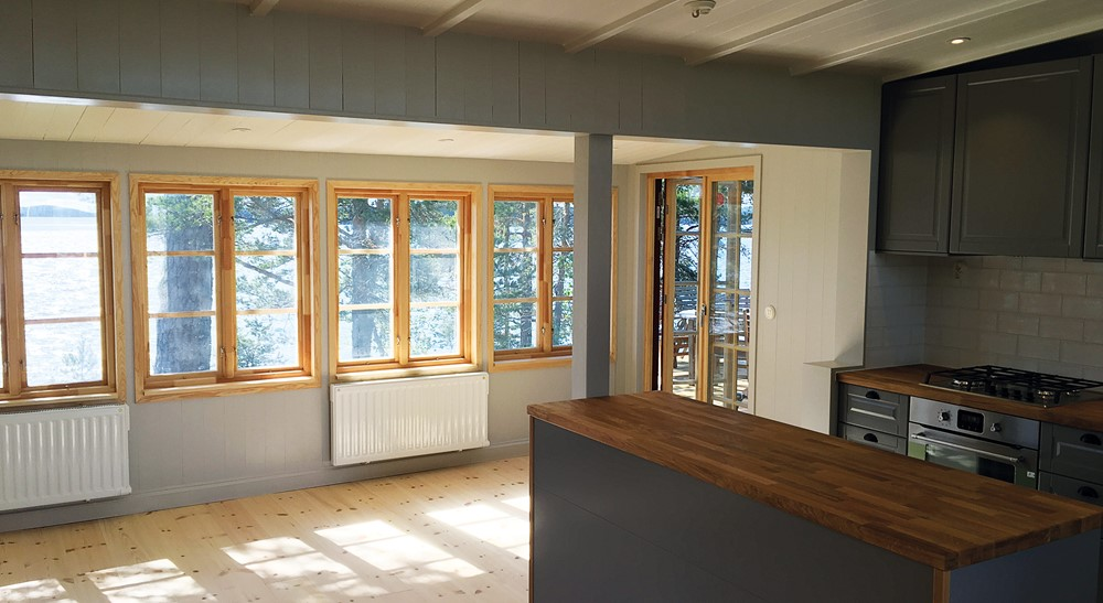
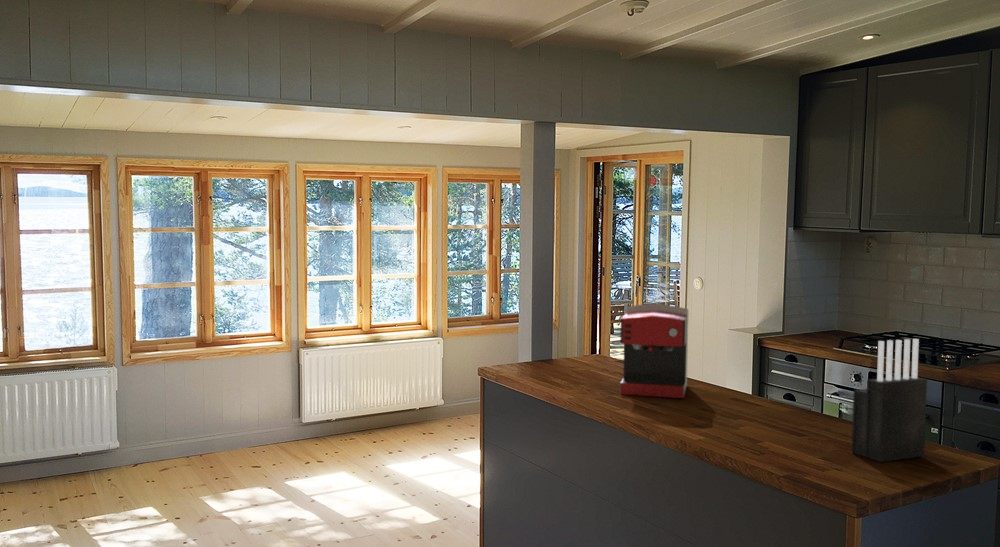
+ coffee maker [619,303,689,399]
+ knife block [851,338,928,463]
